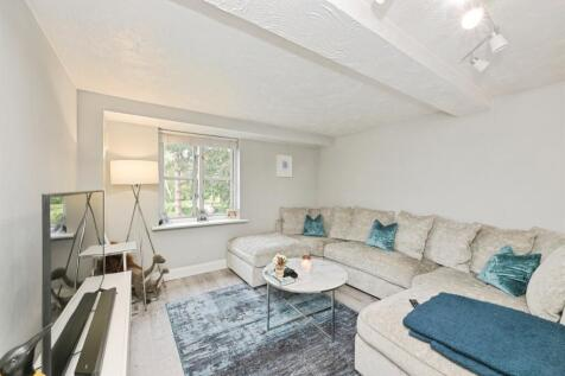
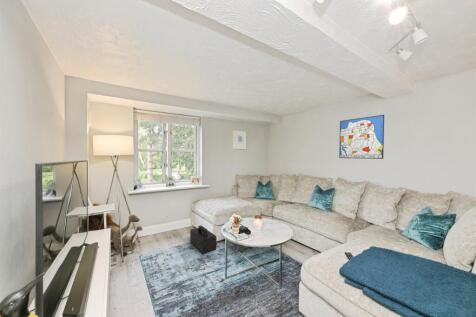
+ wall art [338,114,385,160]
+ speaker [189,224,218,255]
